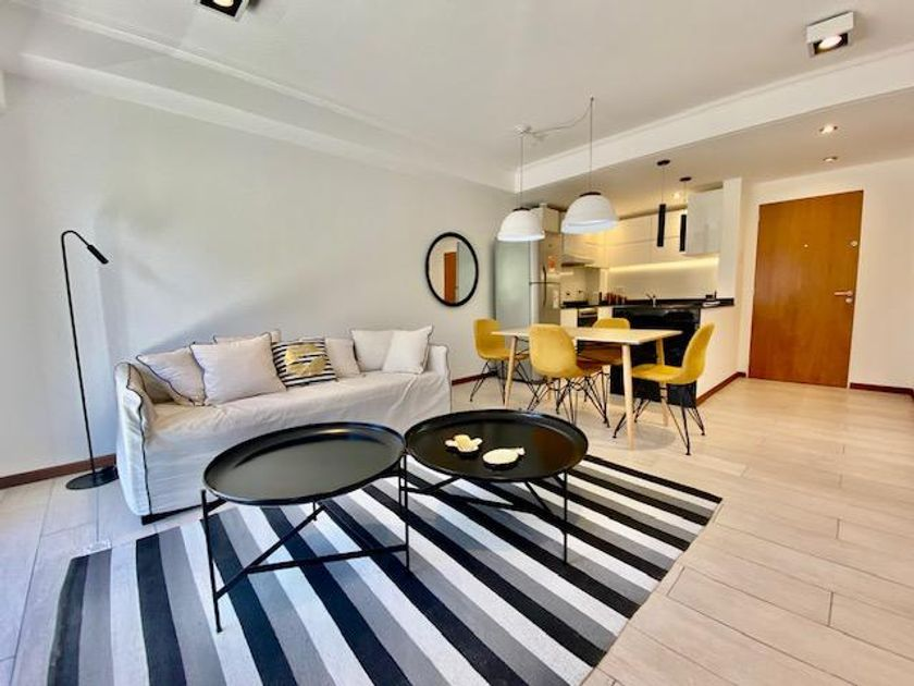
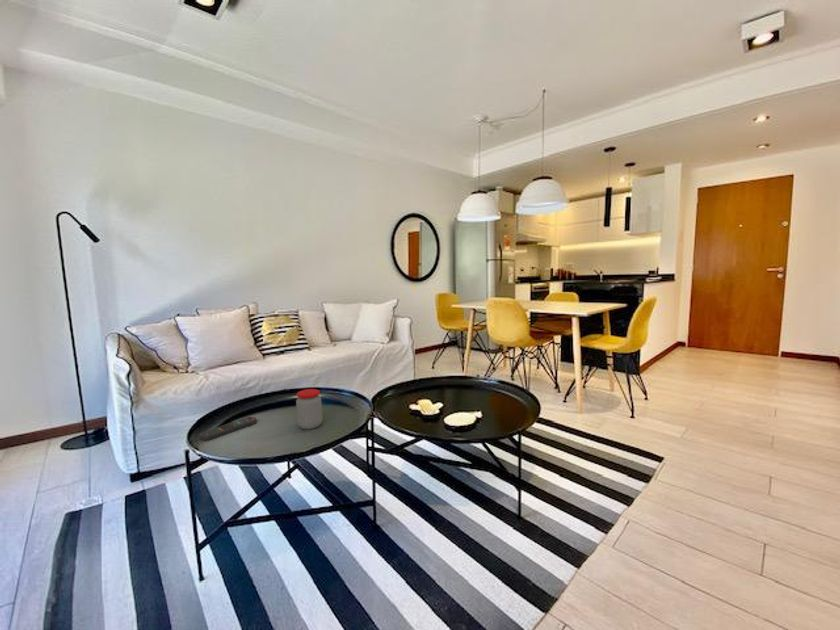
+ jar [295,388,323,430]
+ remote control [198,416,258,442]
